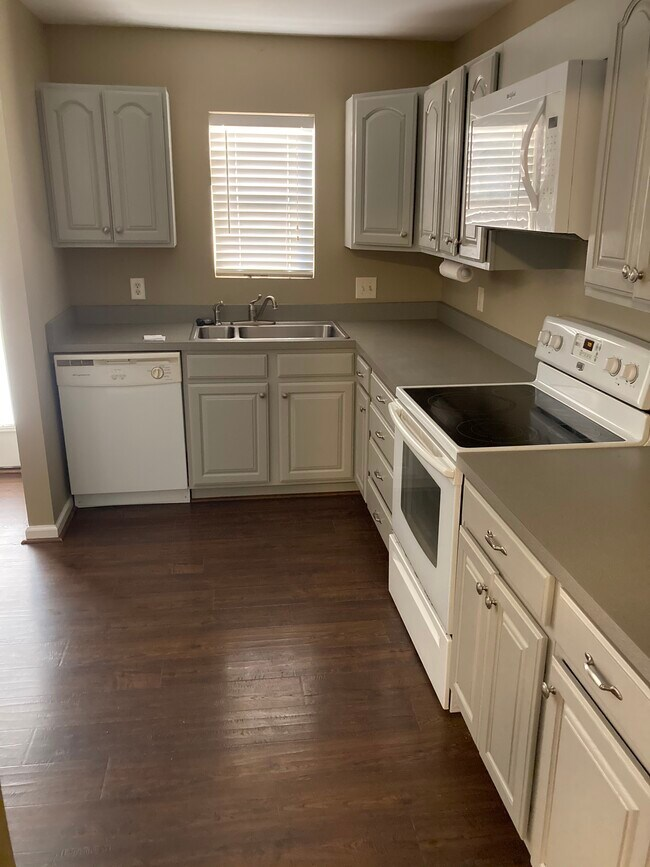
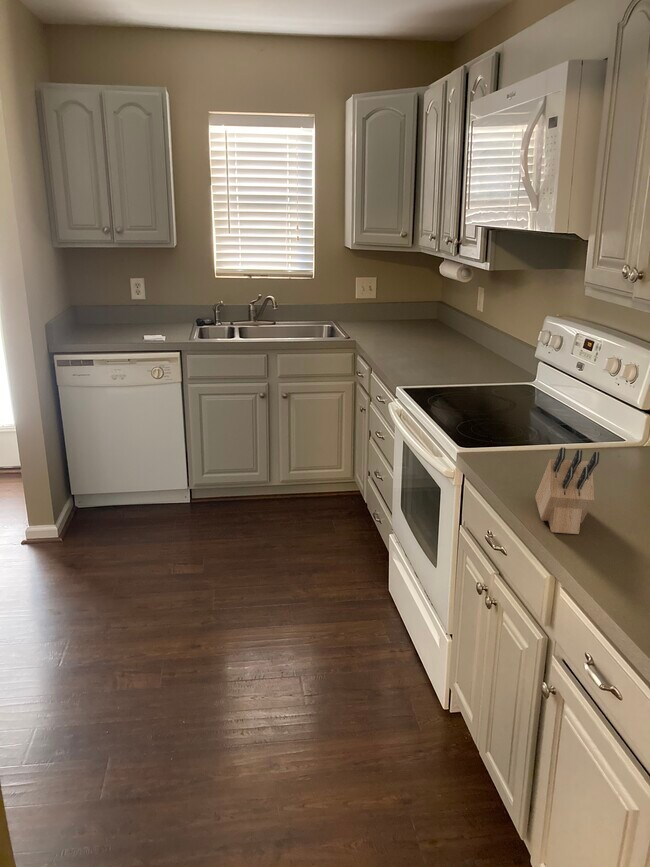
+ knife block [535,446,600,535]
